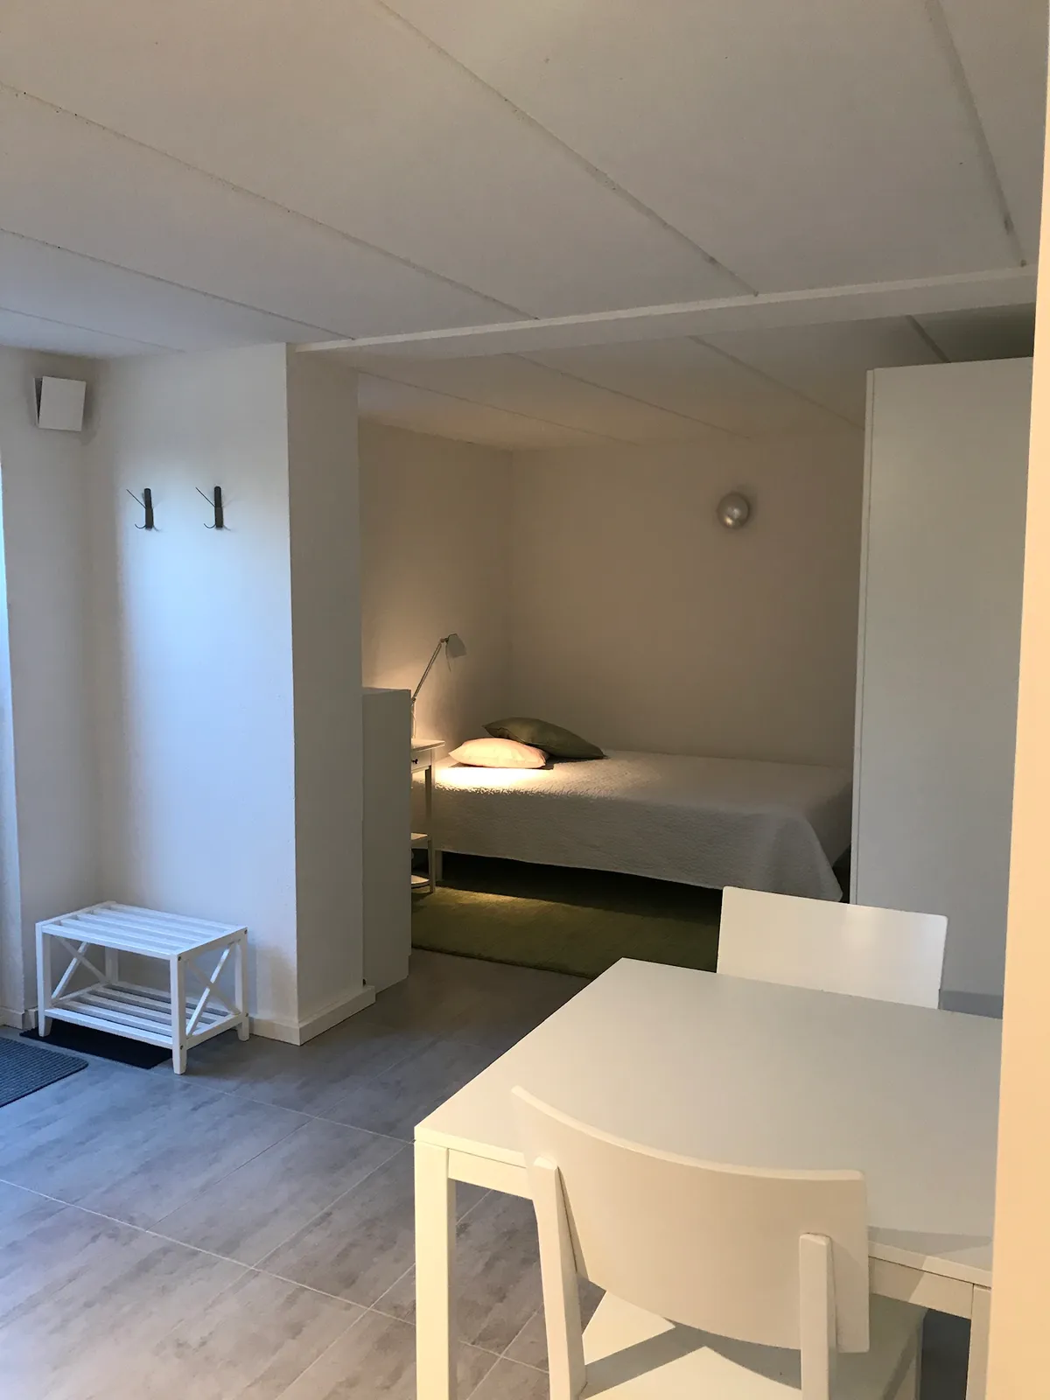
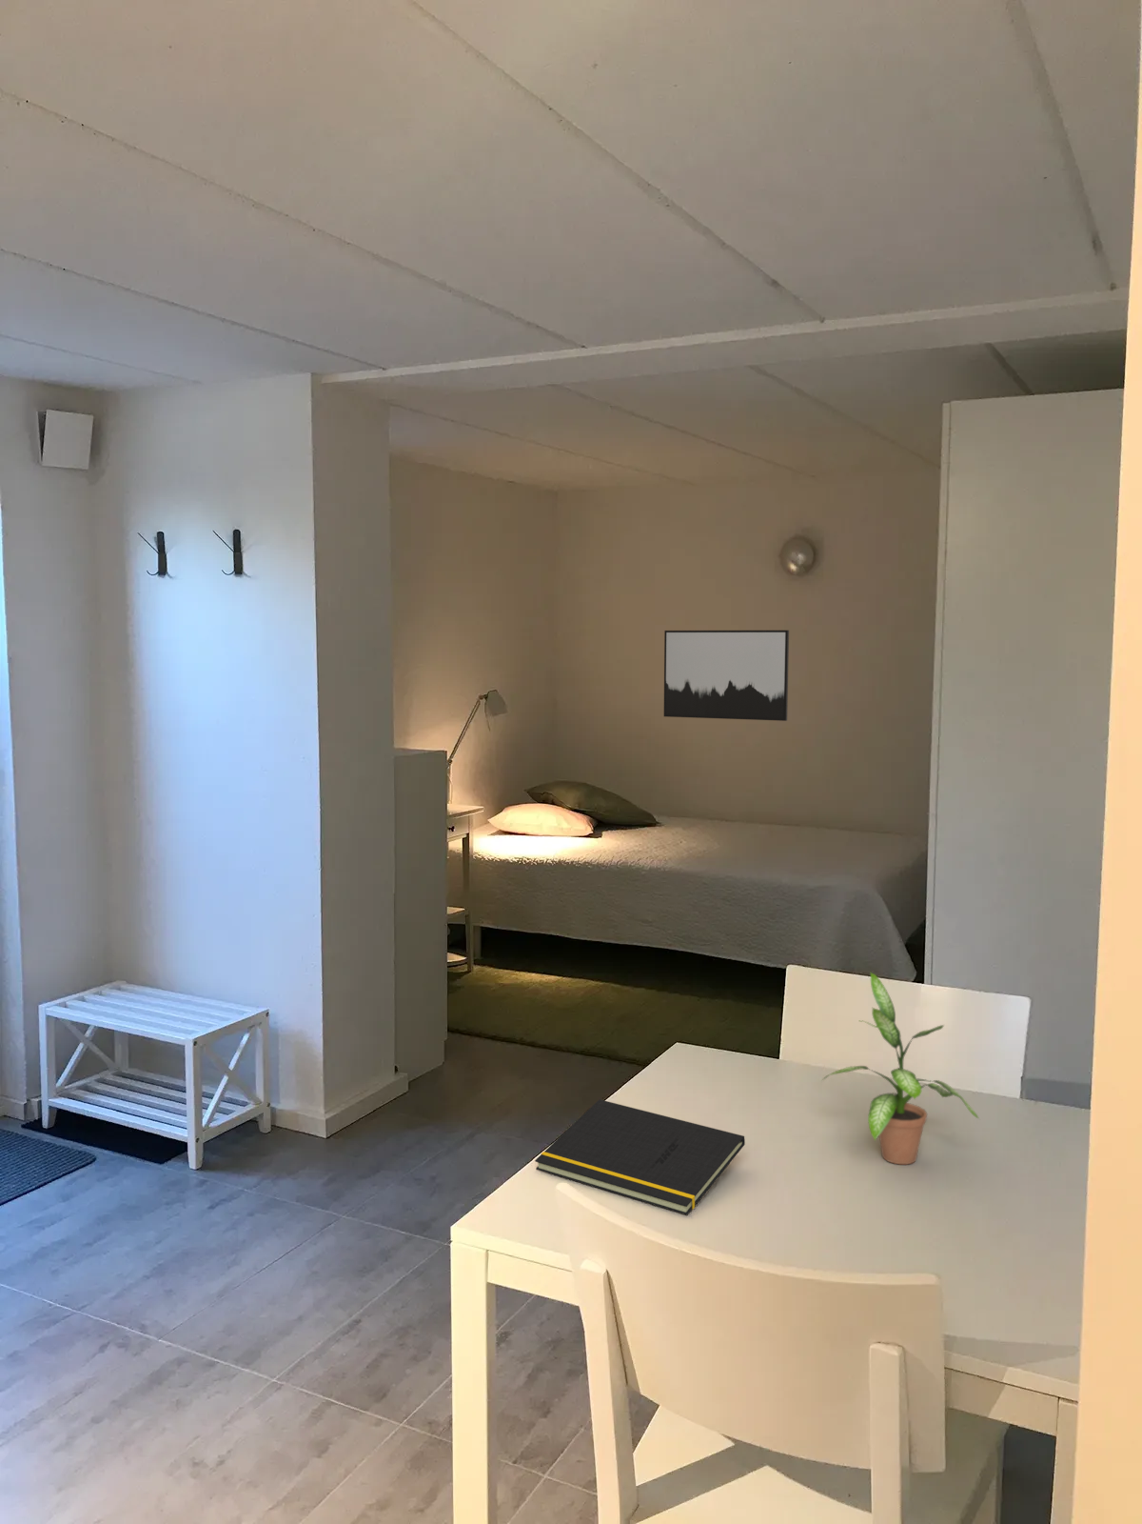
+ notepad [534,1098,746,1217]
+ potted plant [821,971,981,1165]
+ wall art [663,630,789,722]
